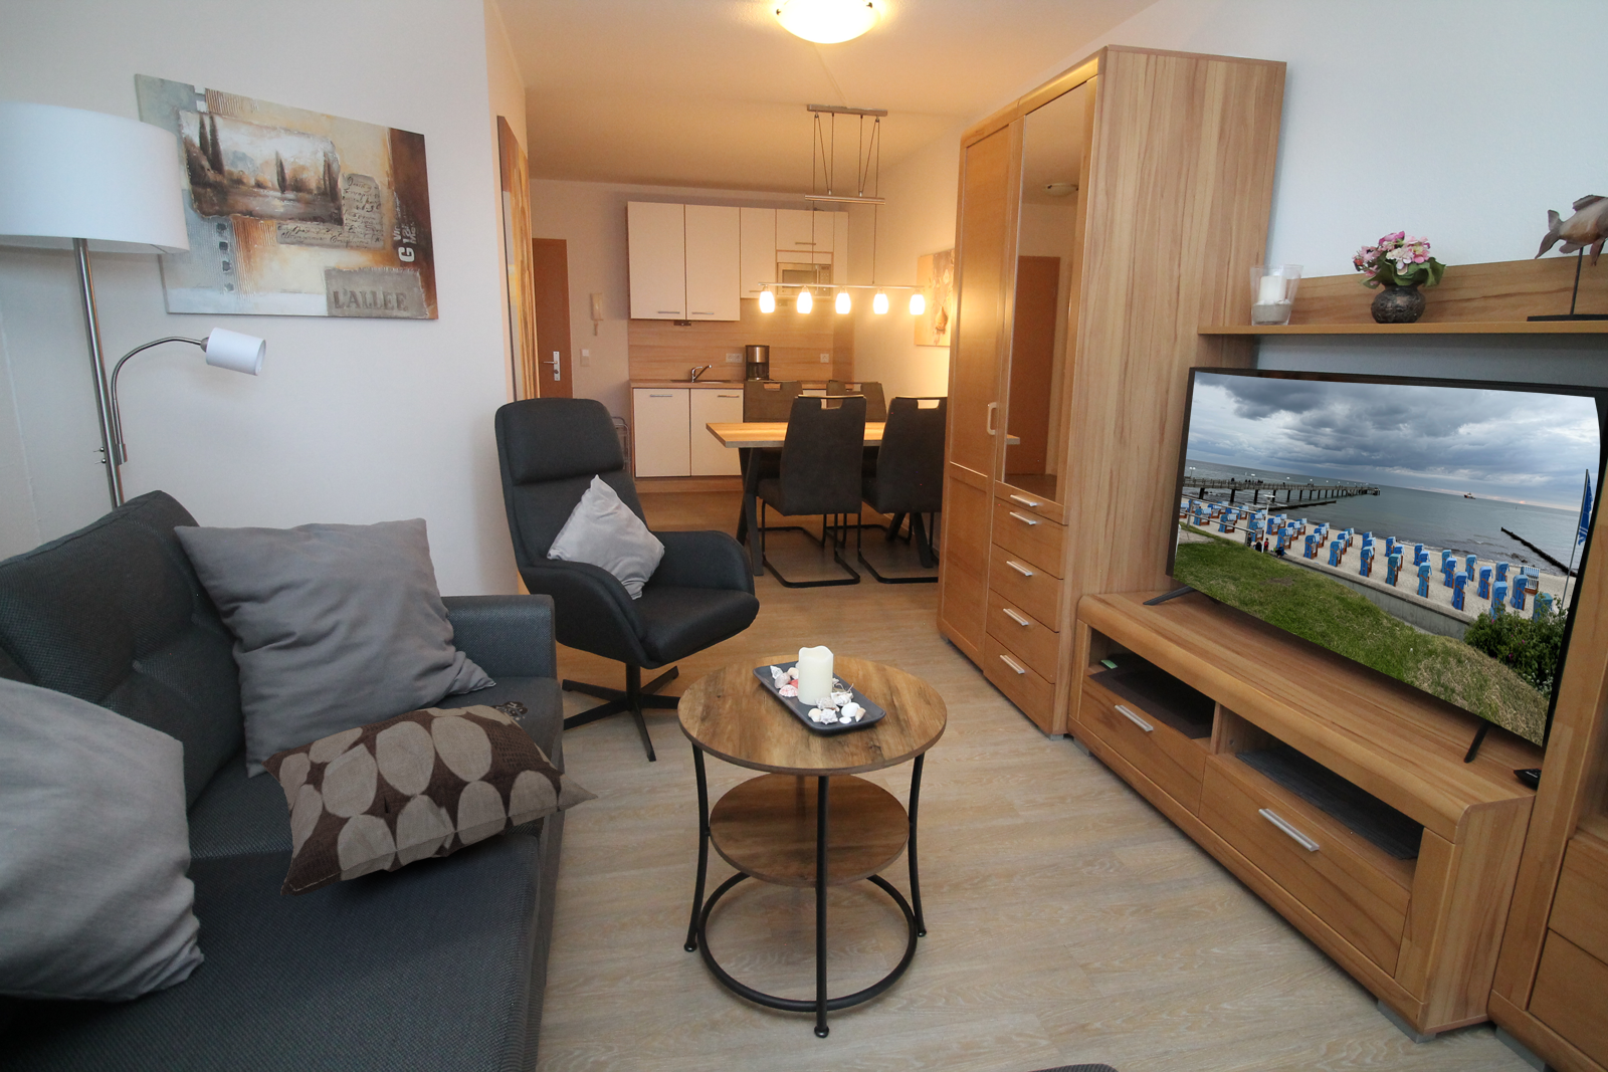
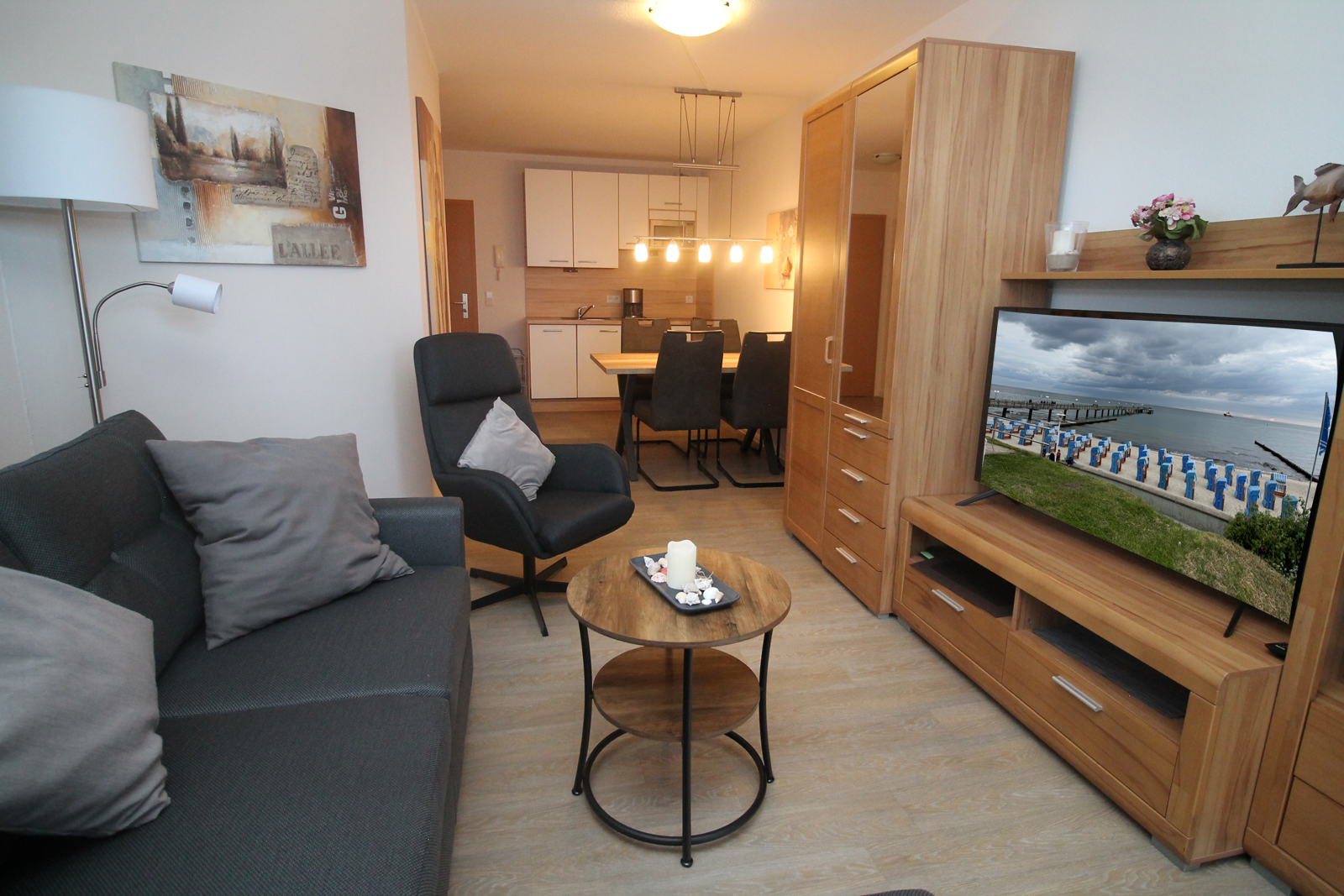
- decorative pillow [261,700,599,897]
